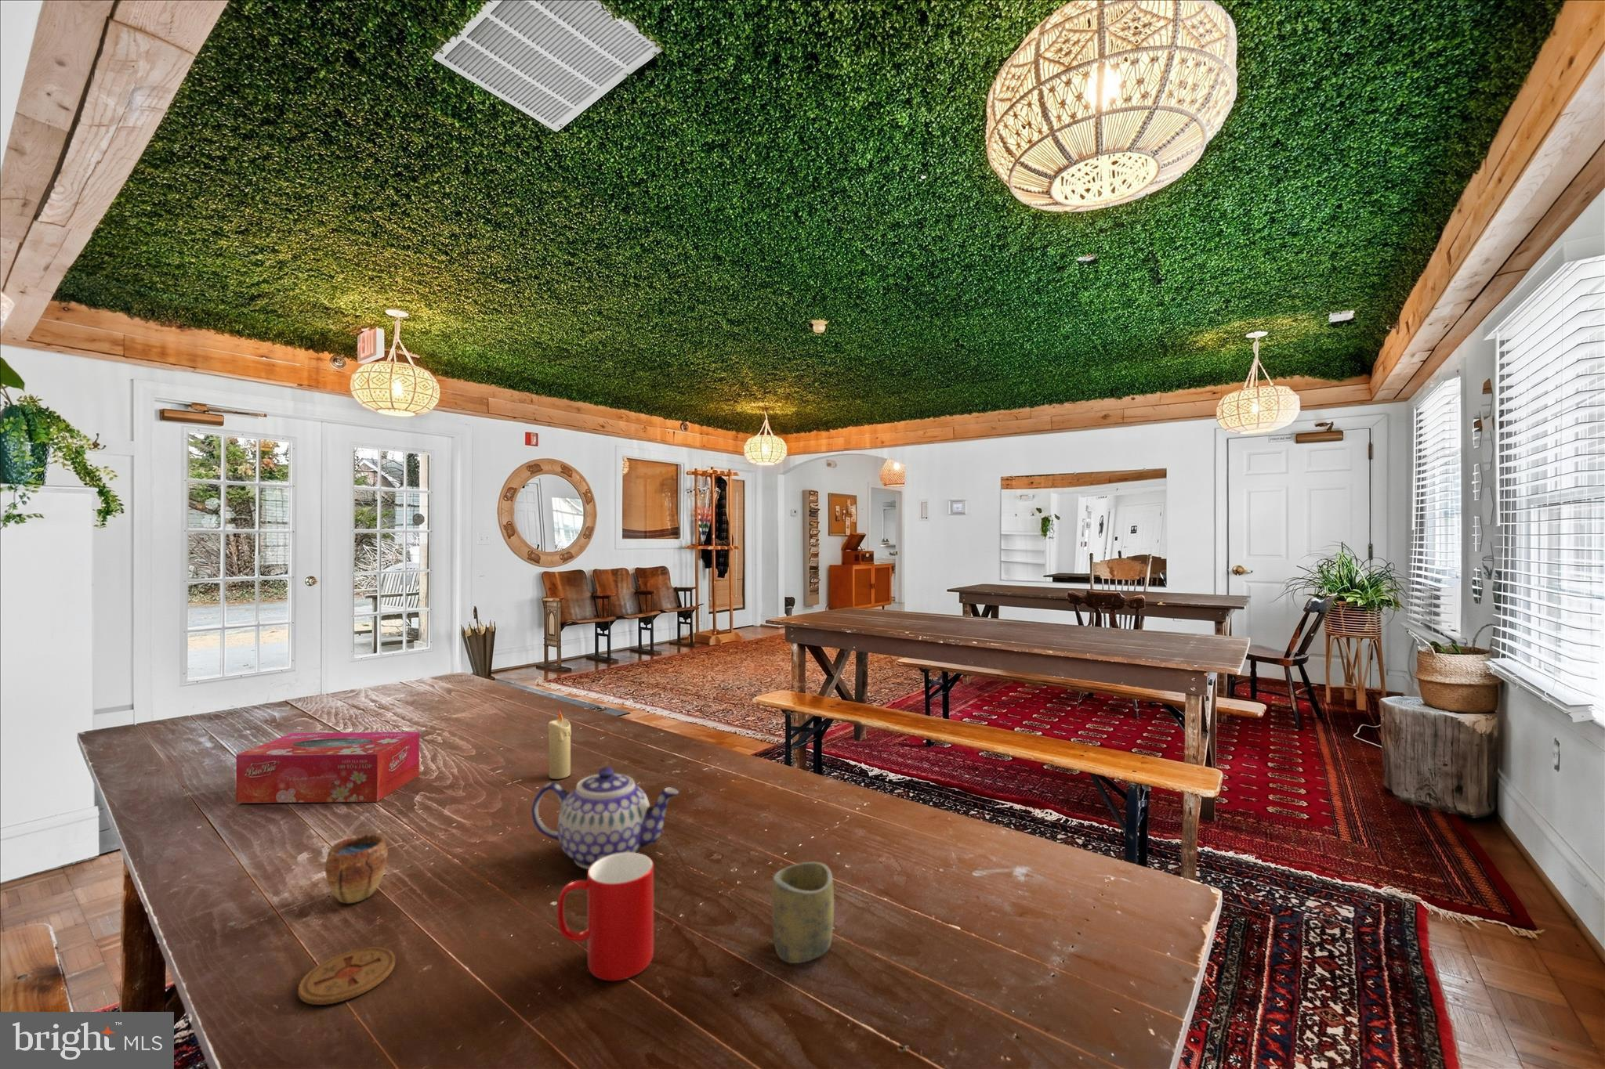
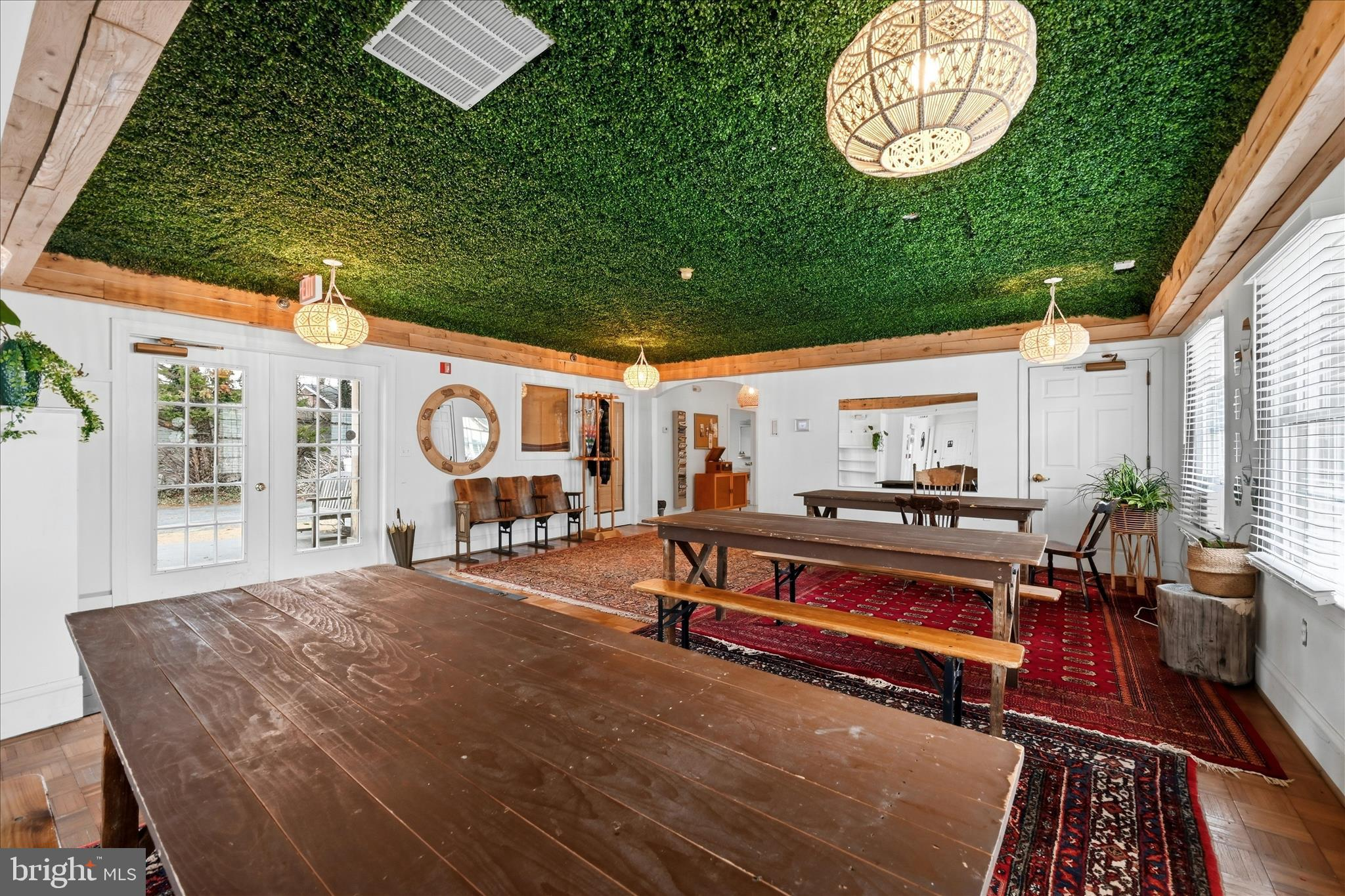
- candle [547,710,572,780]
- cup [556,852,654,981]
- candle [325,833,389,904]
- coaster [297,946,396,1006]
- tissue box [235,731,420,803]
- teapot [531,766,679,870]
- cup [771,861,834,964]
